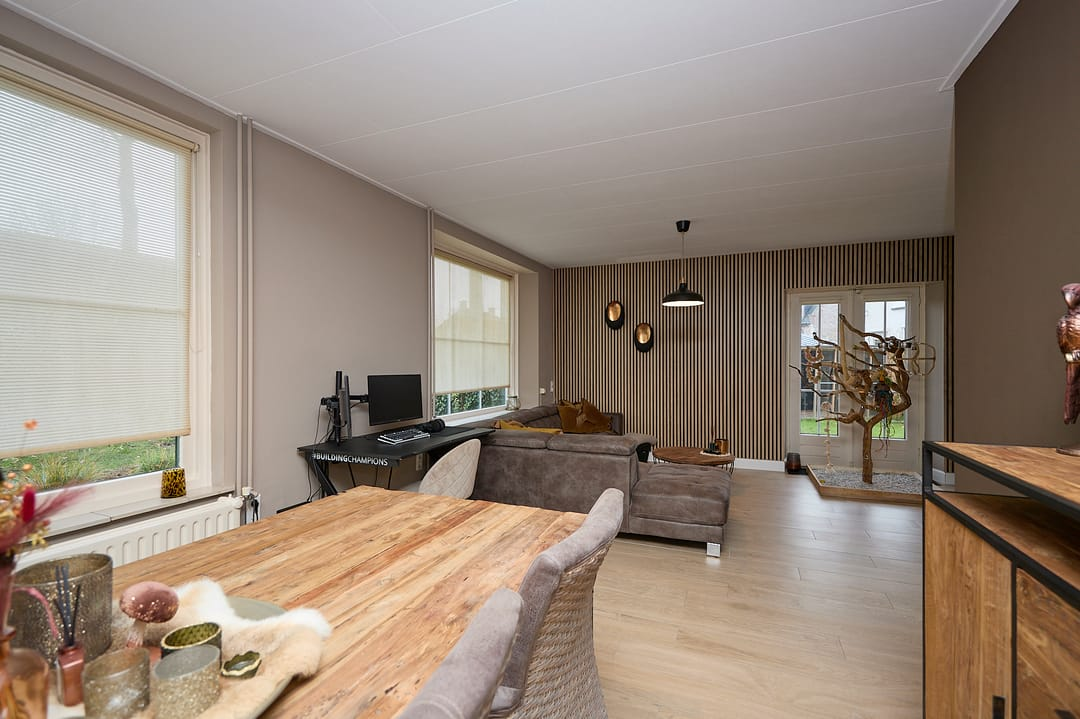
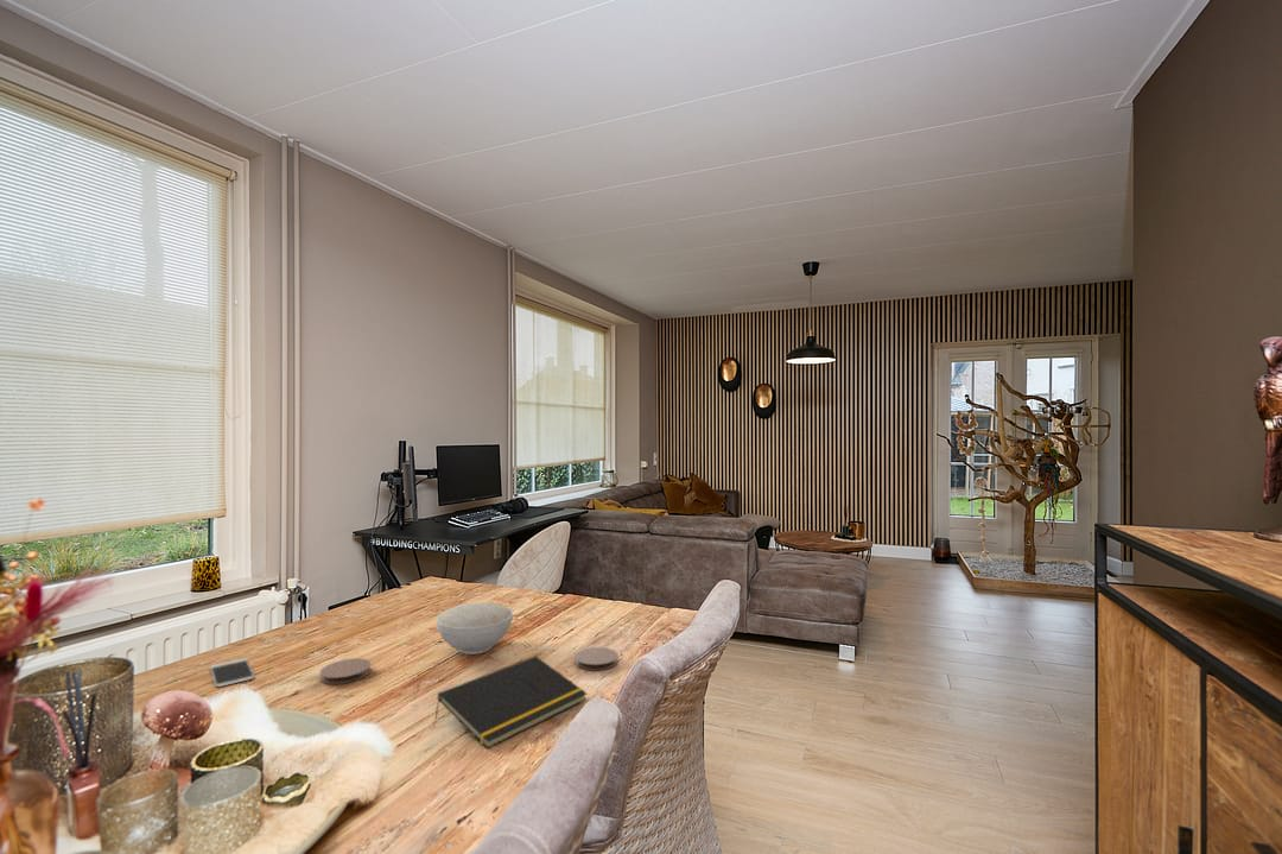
+ coaster [319,657,373,685]
+ smartphone [209,658,255,688]
+ coaster [573,646,618,672]
+ bowl [436,601,514,656]
+ notepad [433,654,588,749]
